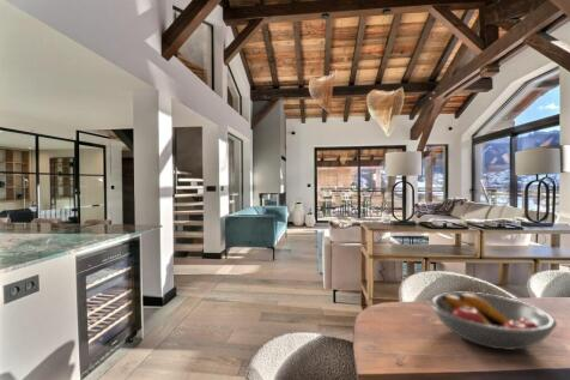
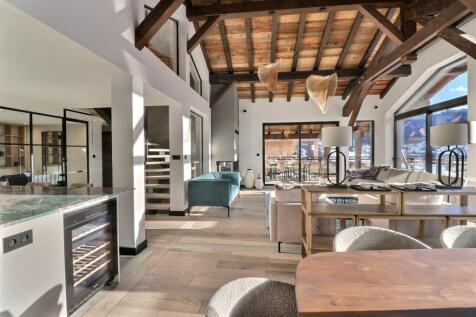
- fruit bowl [430,291,558,351]
